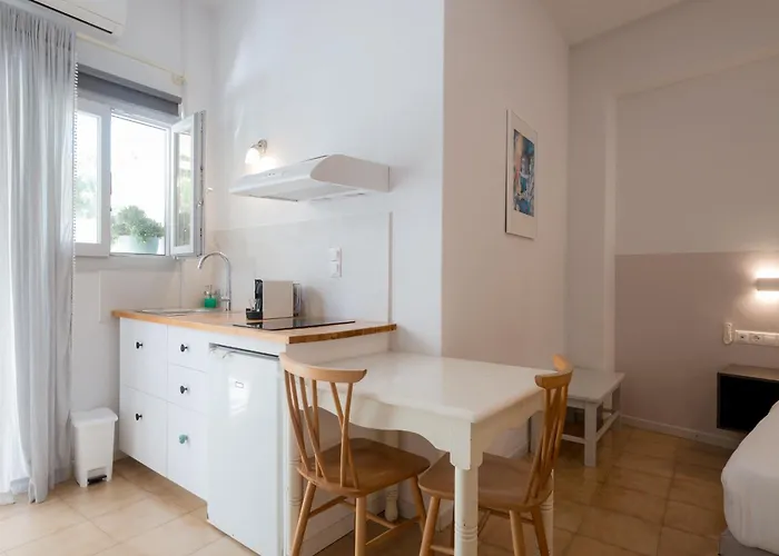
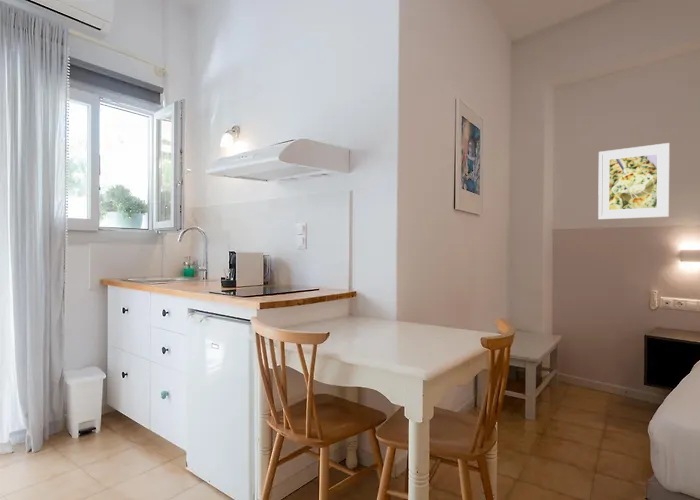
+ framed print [597,142,671,220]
